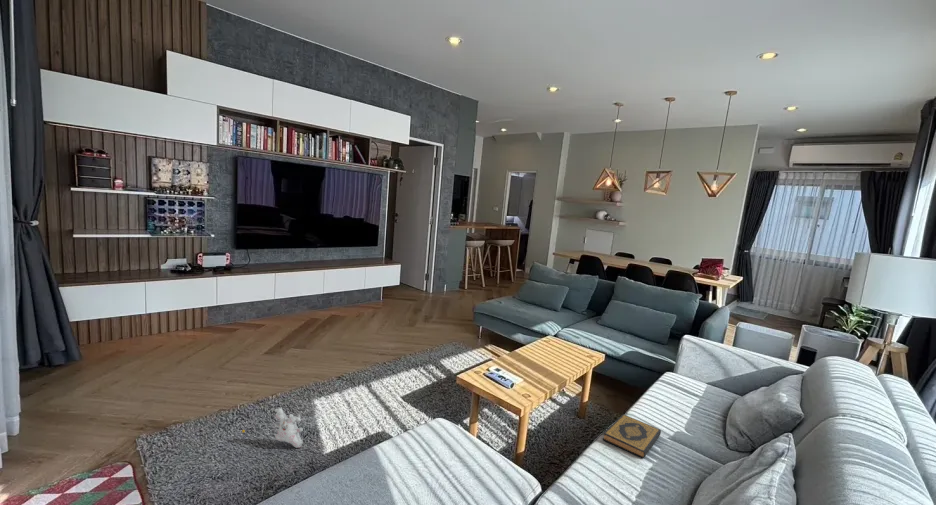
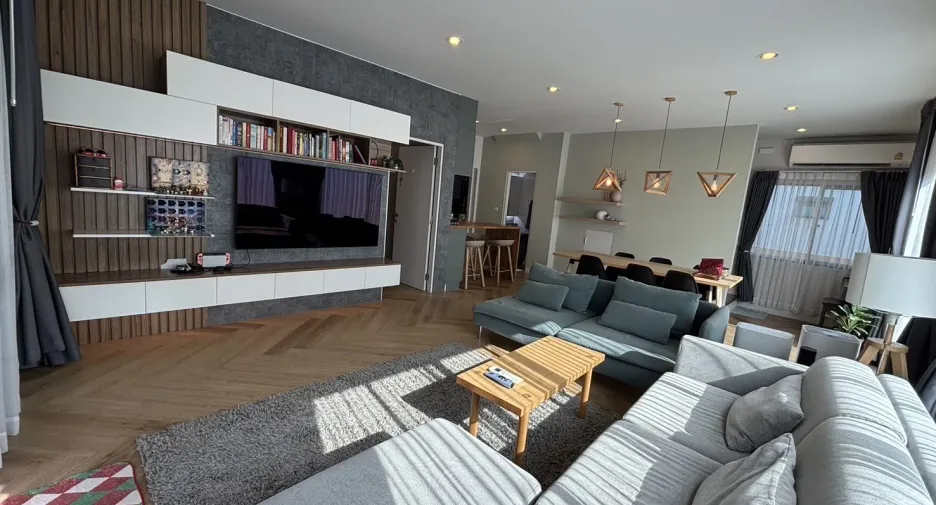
- plush toy [241,407,304,449]
- hardback book [602,413,662,459]
